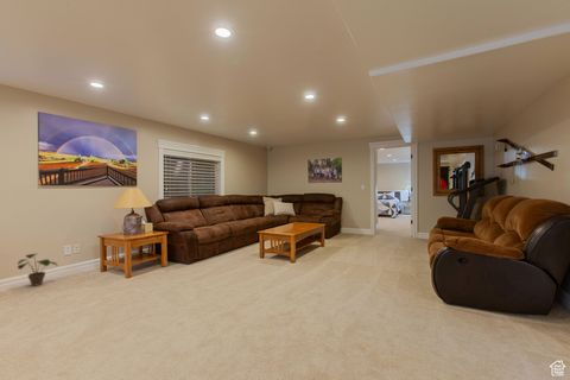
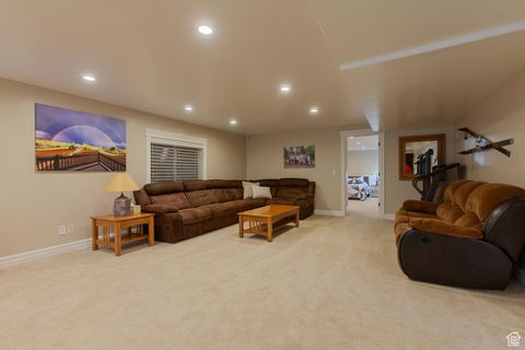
- potted plant [17,252,59,287]
